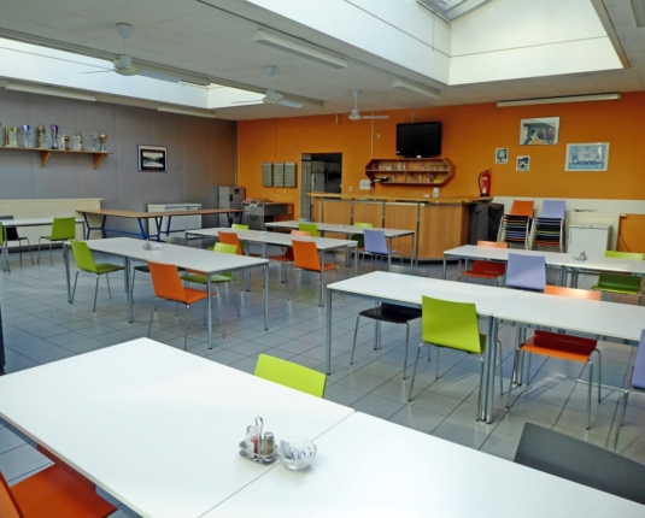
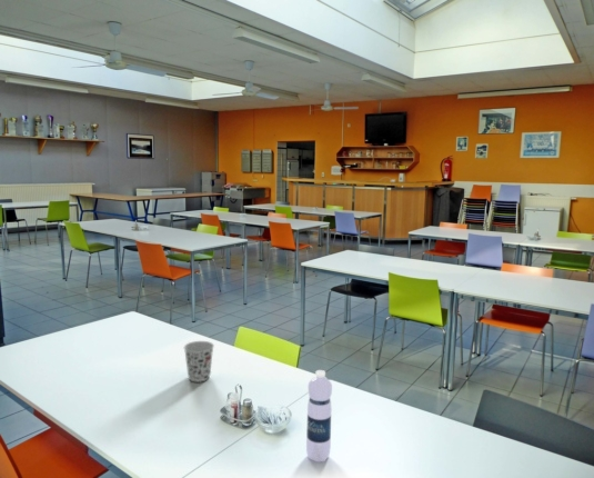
+ cup [183,340,215,384]
+ water bottle [305,369,333,462]
